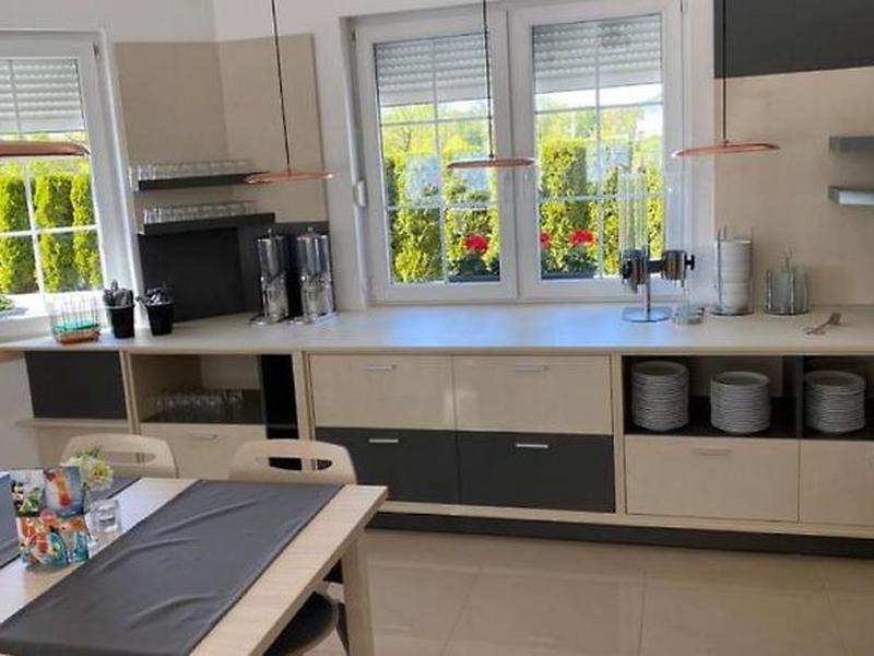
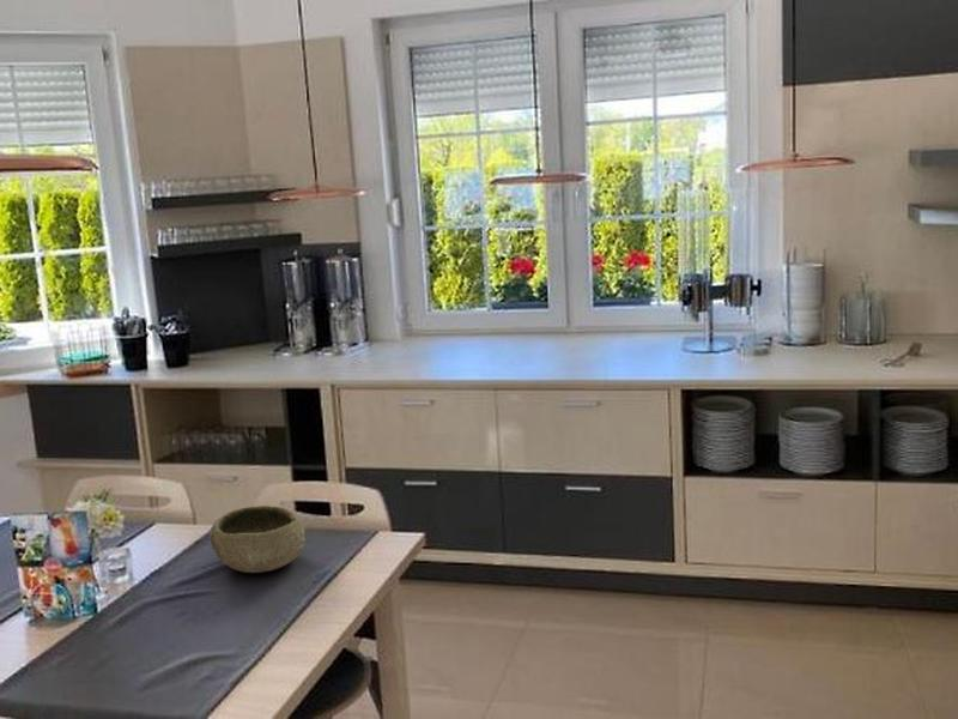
+ bowl [208,504,305,574]
